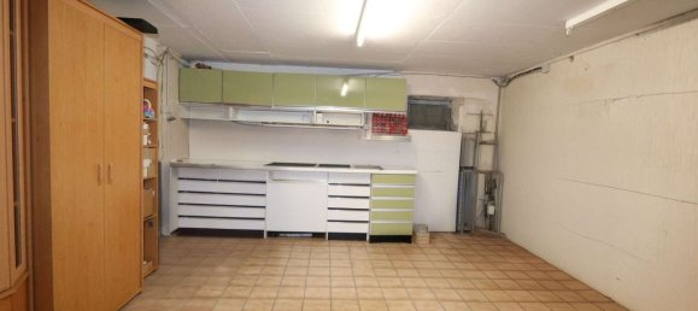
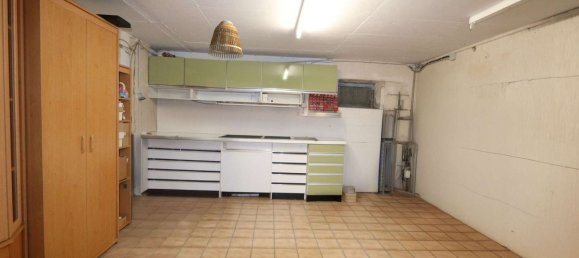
+ lamp shade [207,20,244,60]
